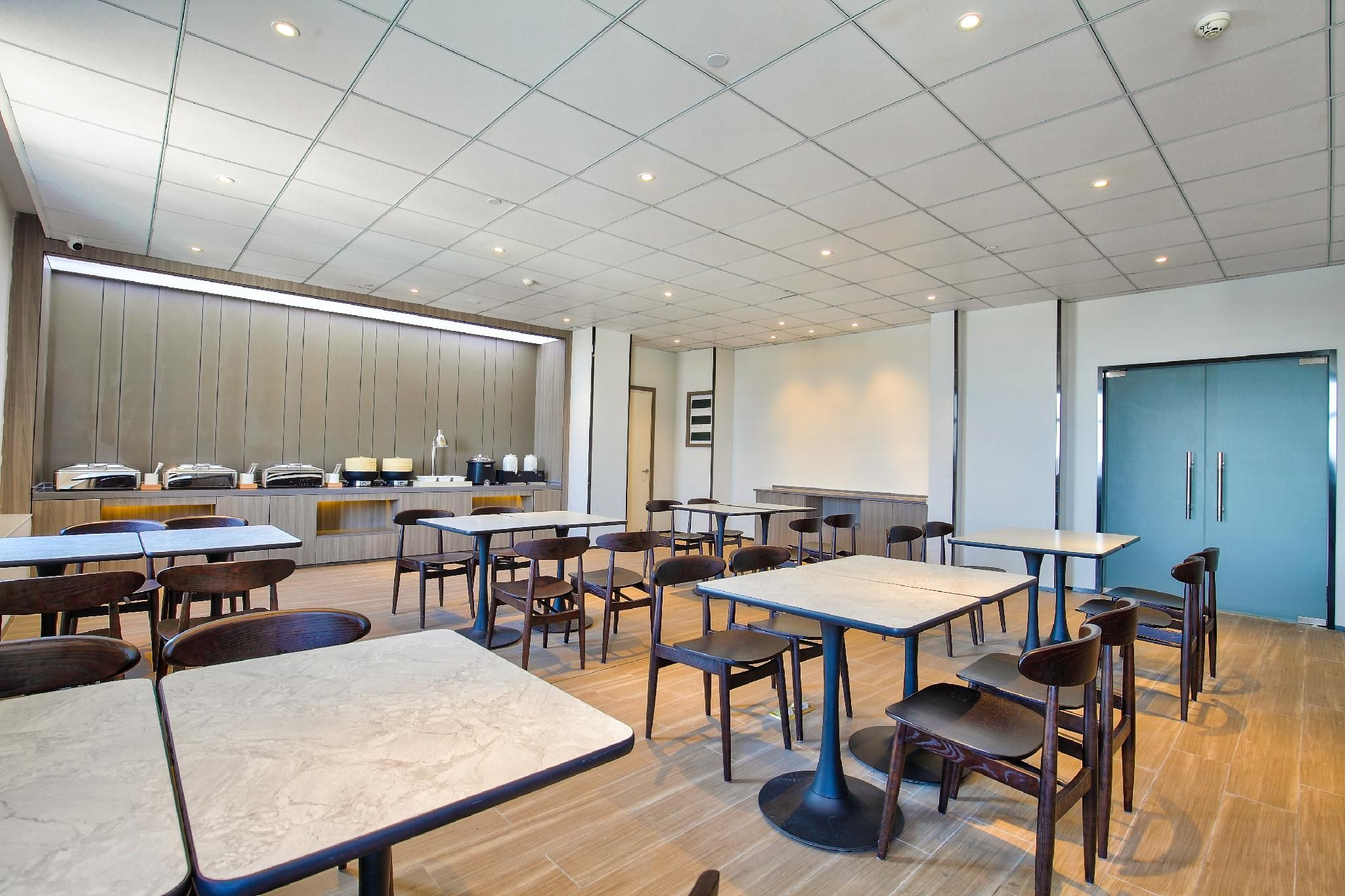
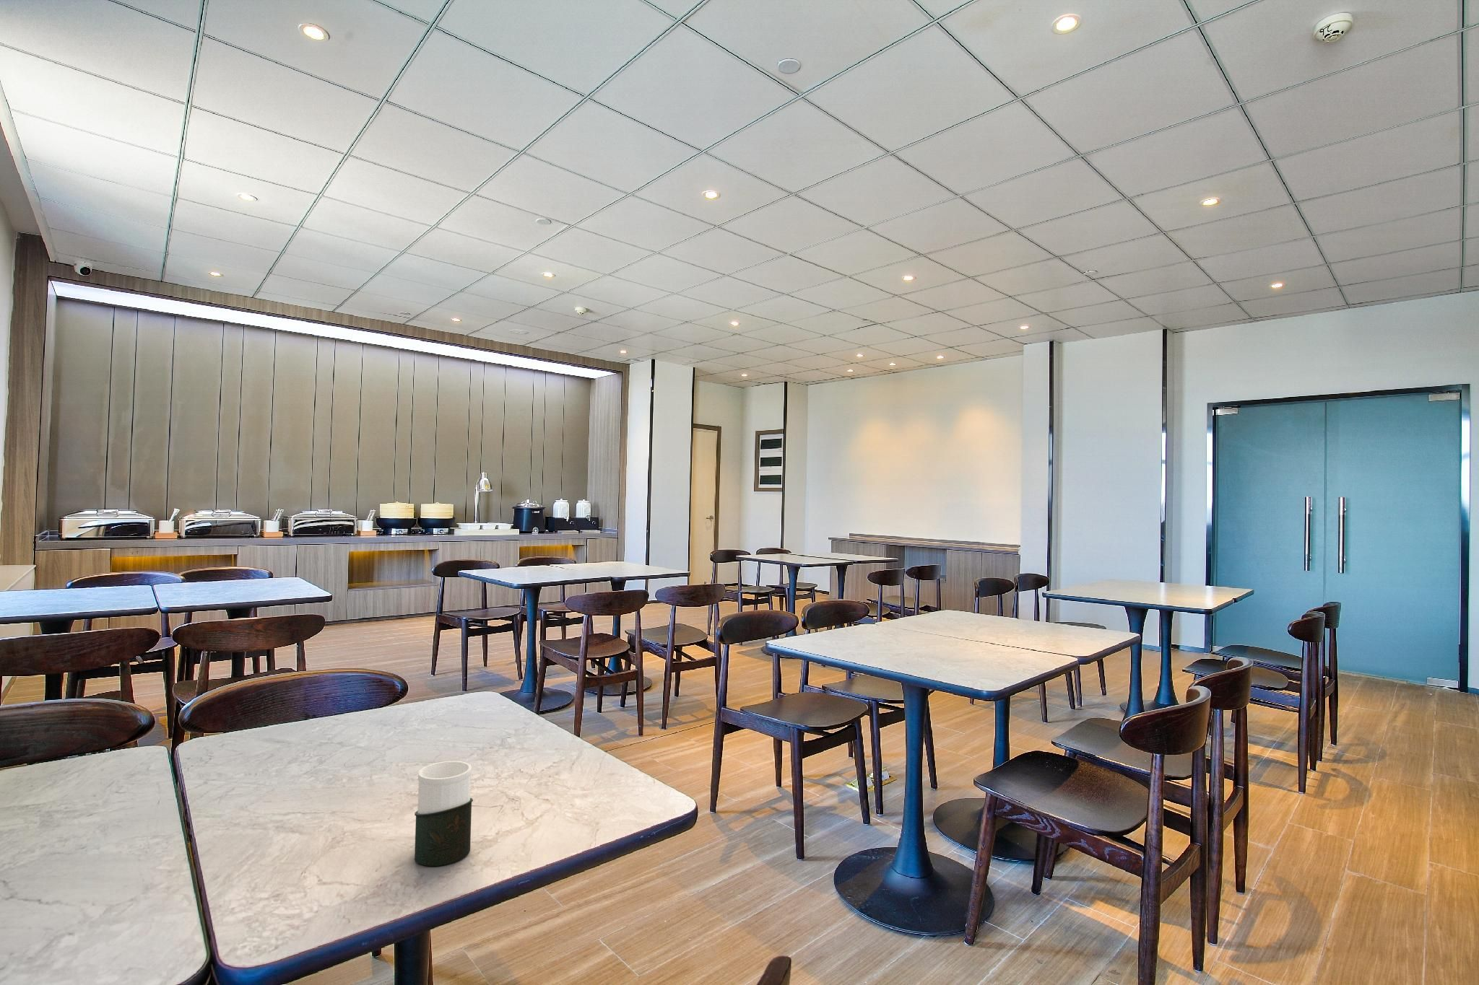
+ cup [413,761,474,866]
